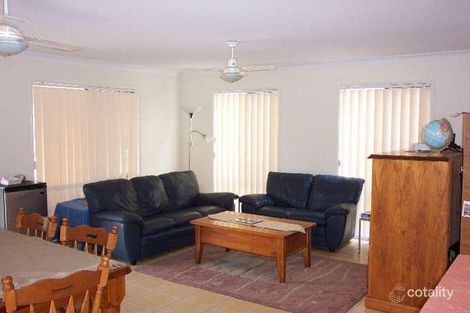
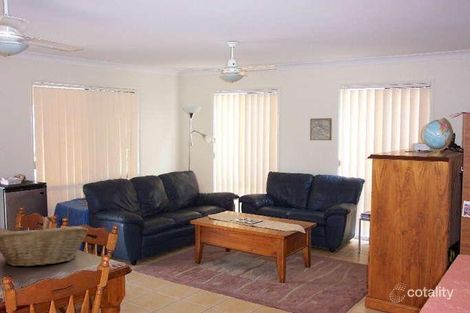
+ wall art [309,117,333,141]
+ fruit basket [0,225,89,267]
